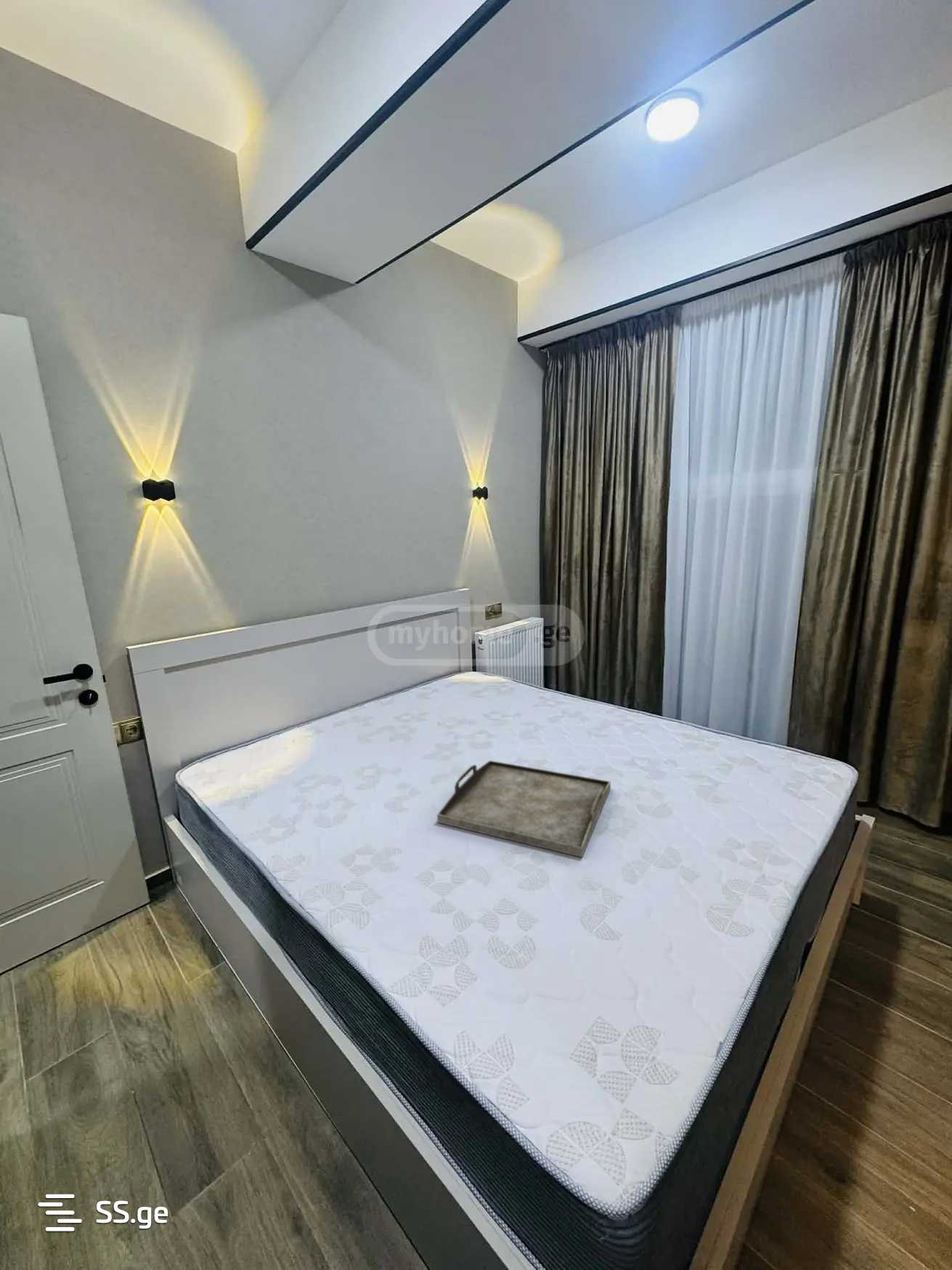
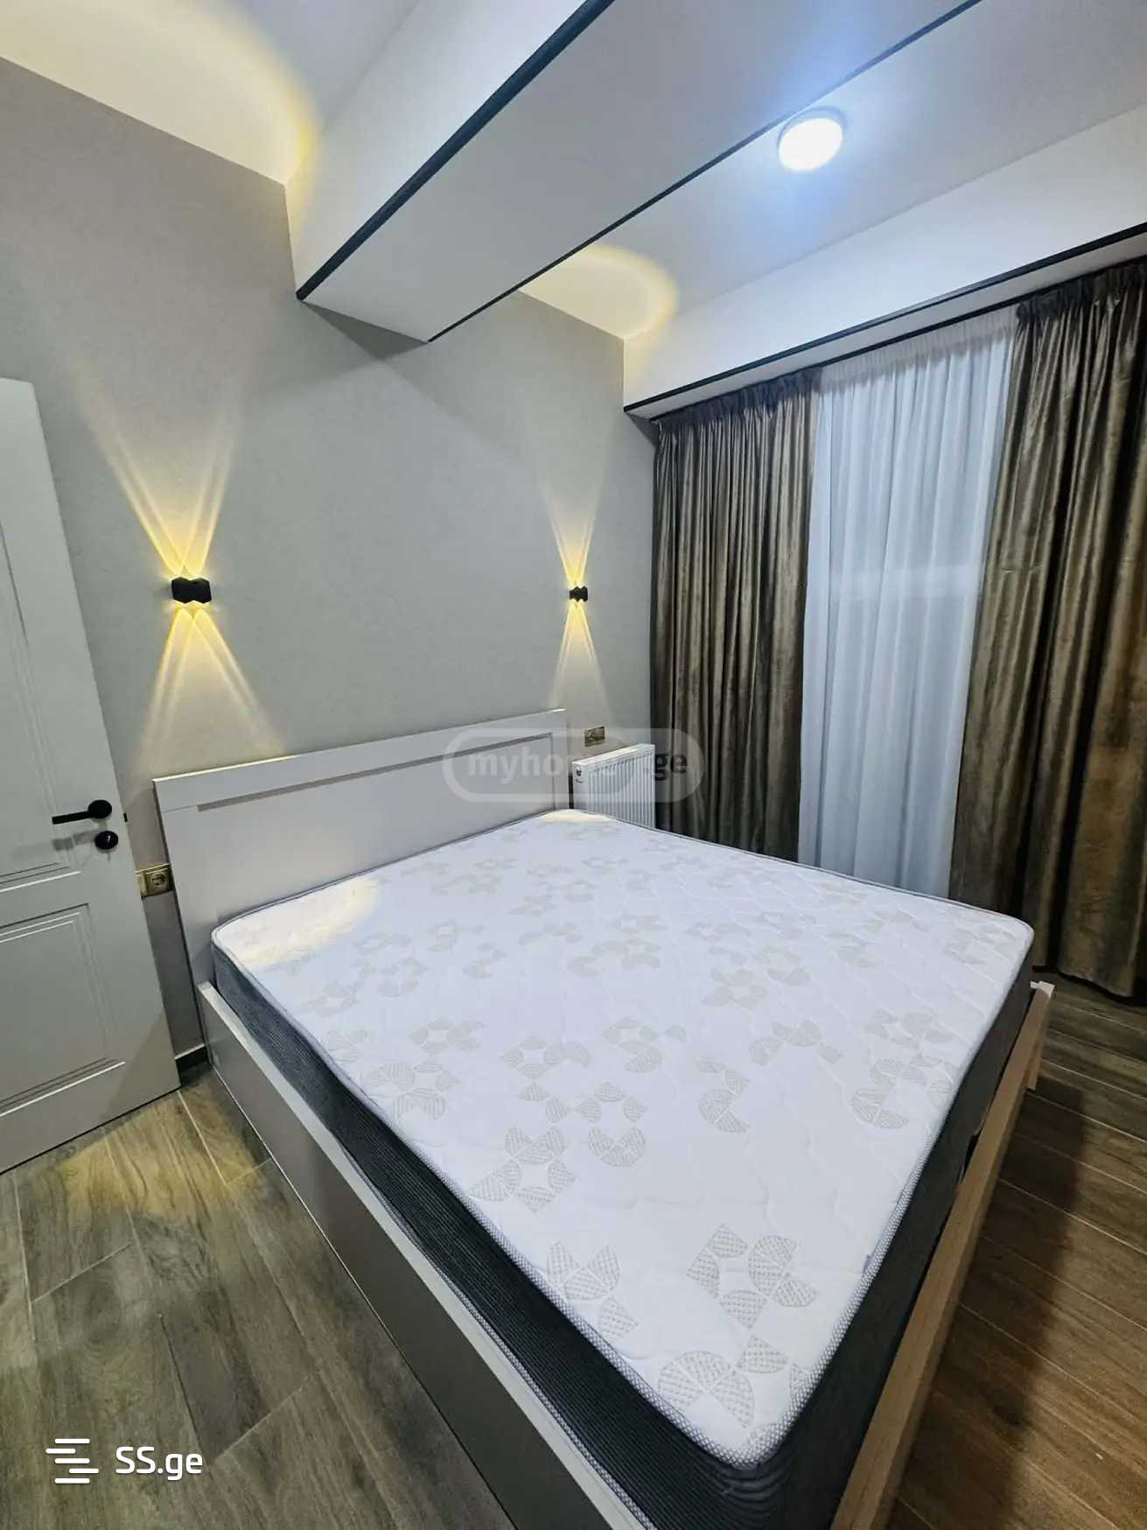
- serving tray [436,760,611,858]
